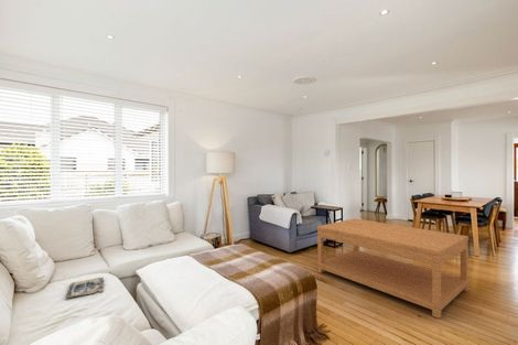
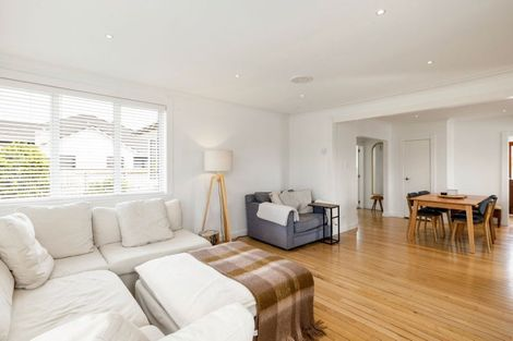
- coffee table [316,217,470,320]
- magazine [64,277,105,300]
